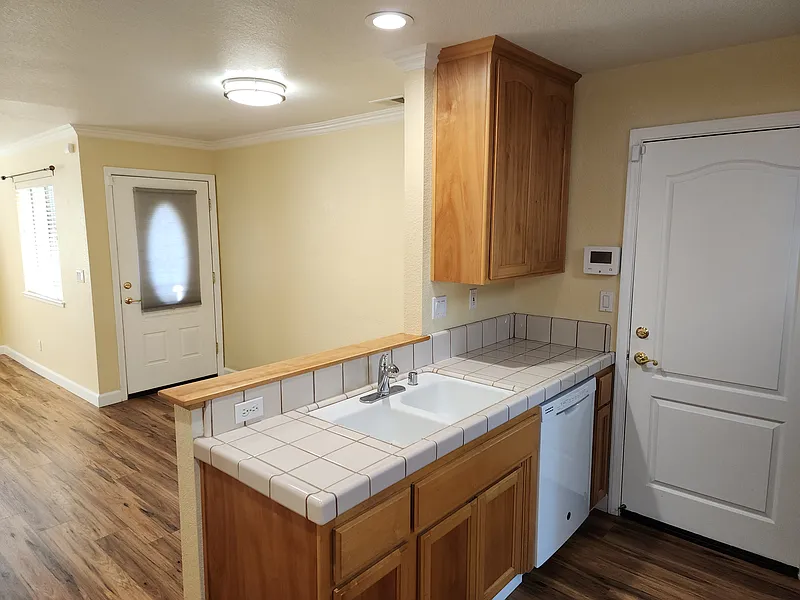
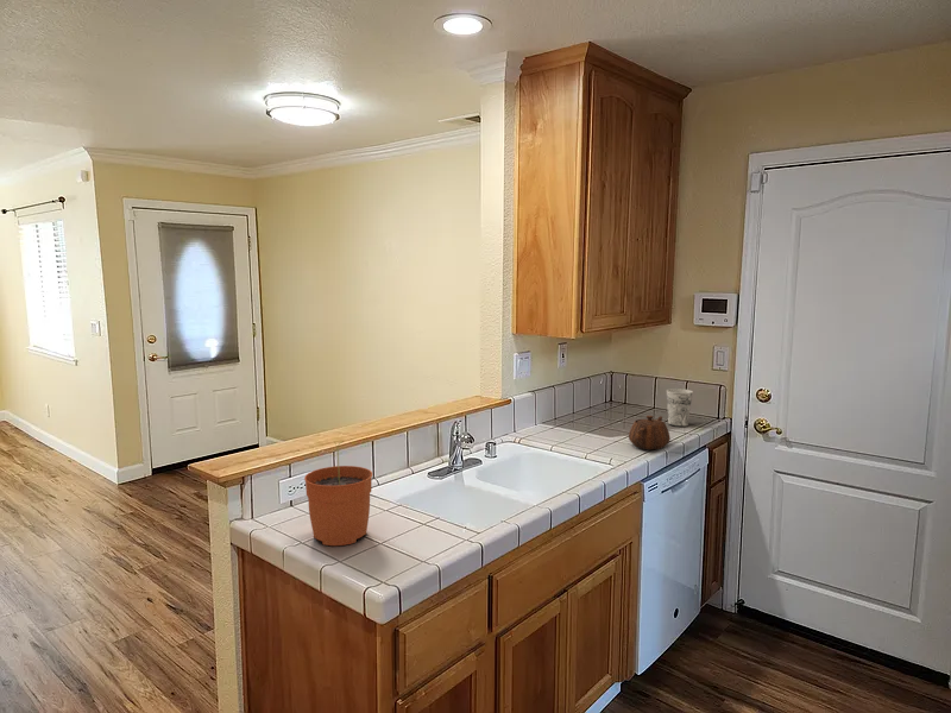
+ teapot [628,415,672,450]
+ cup [666,387,694,428]
+ plant pot [303,441,373,547]
